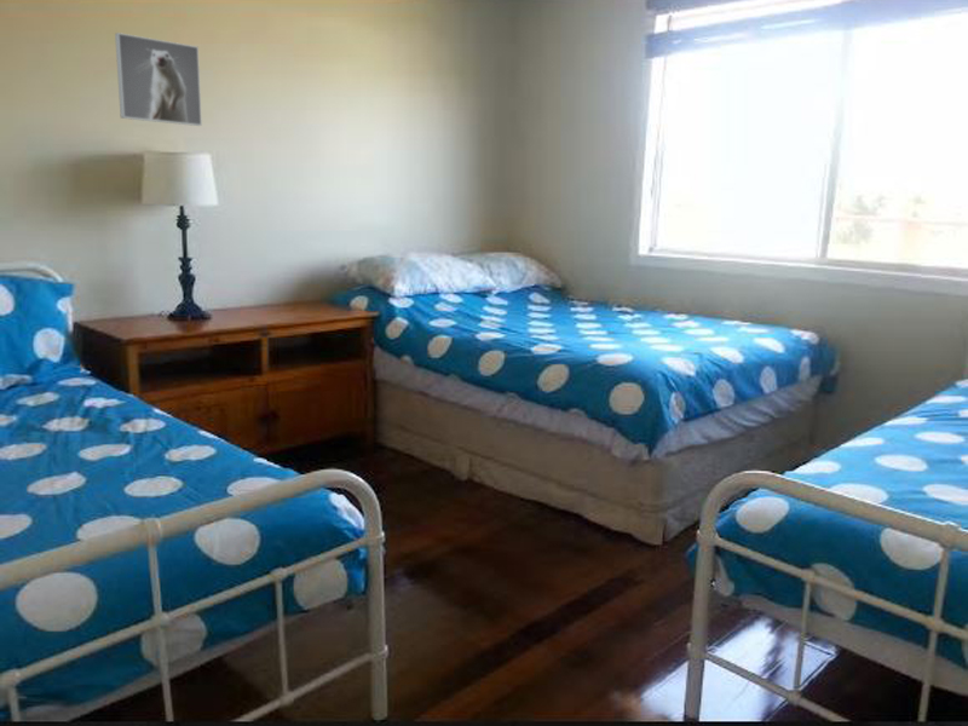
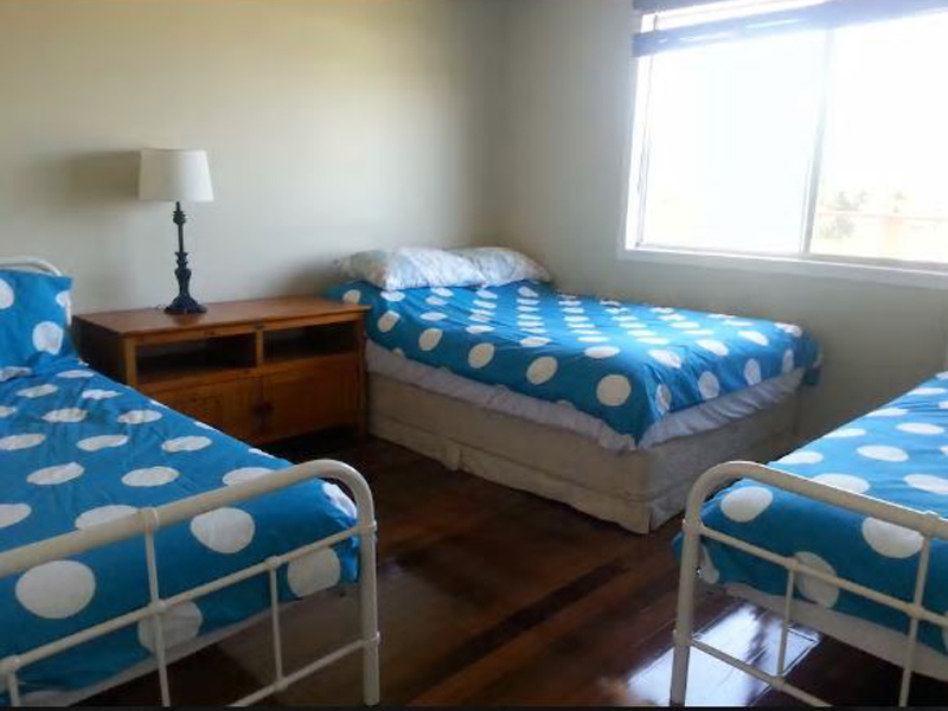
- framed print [114,31,203,127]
